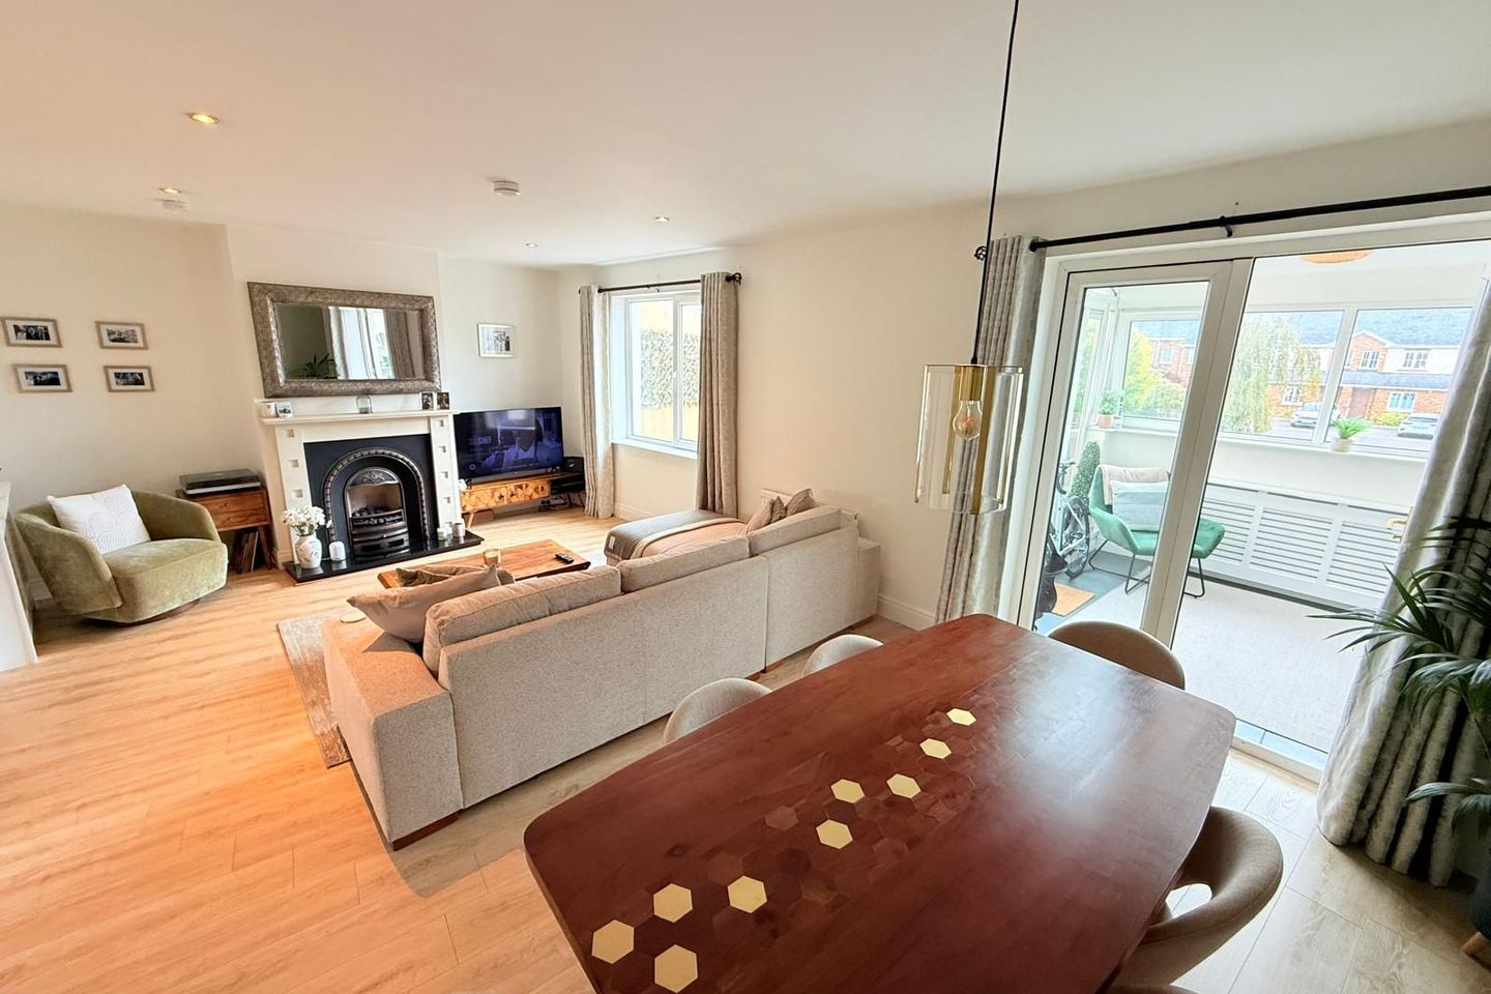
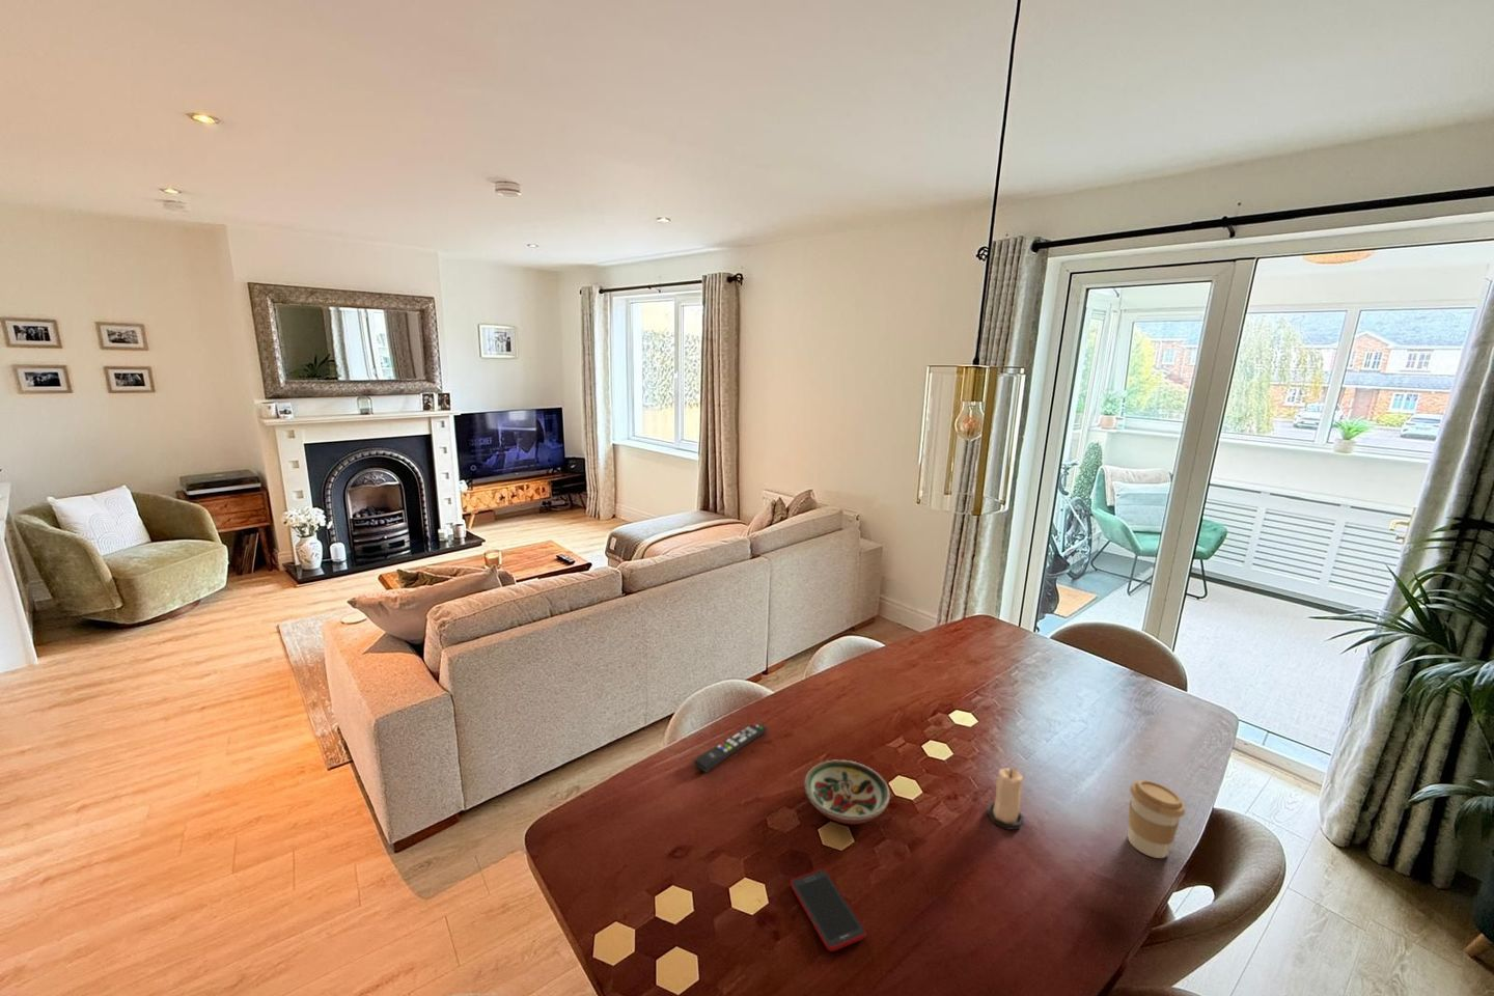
+ coffee cup [1127,779,1186,859]
+ remote control [693,721,768,774]
+ candle [987,767,1025,831]
+ decorative bowl [803,759,890,825]
+ cell phone [789,868,867,953]
